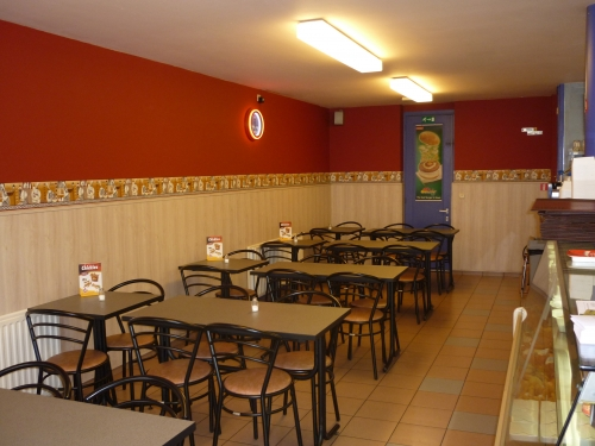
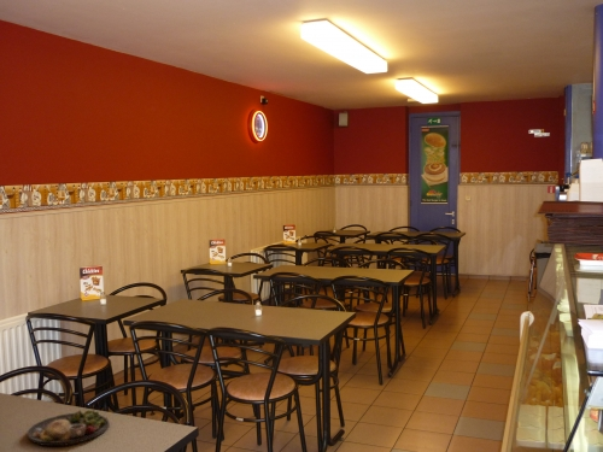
+ dinner plate [27,409,111,447]
